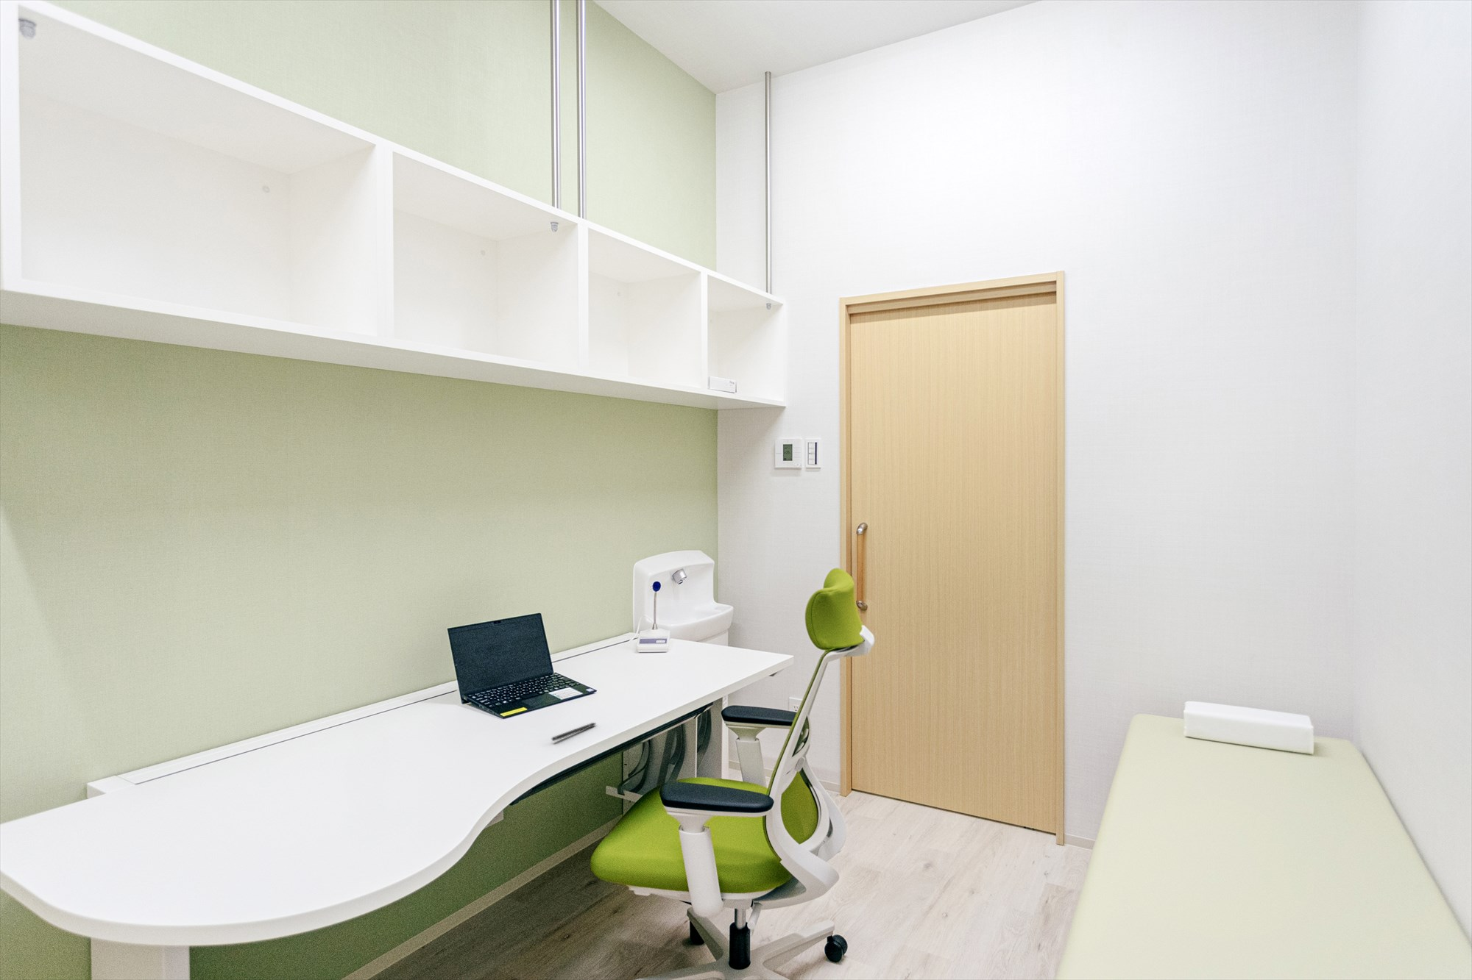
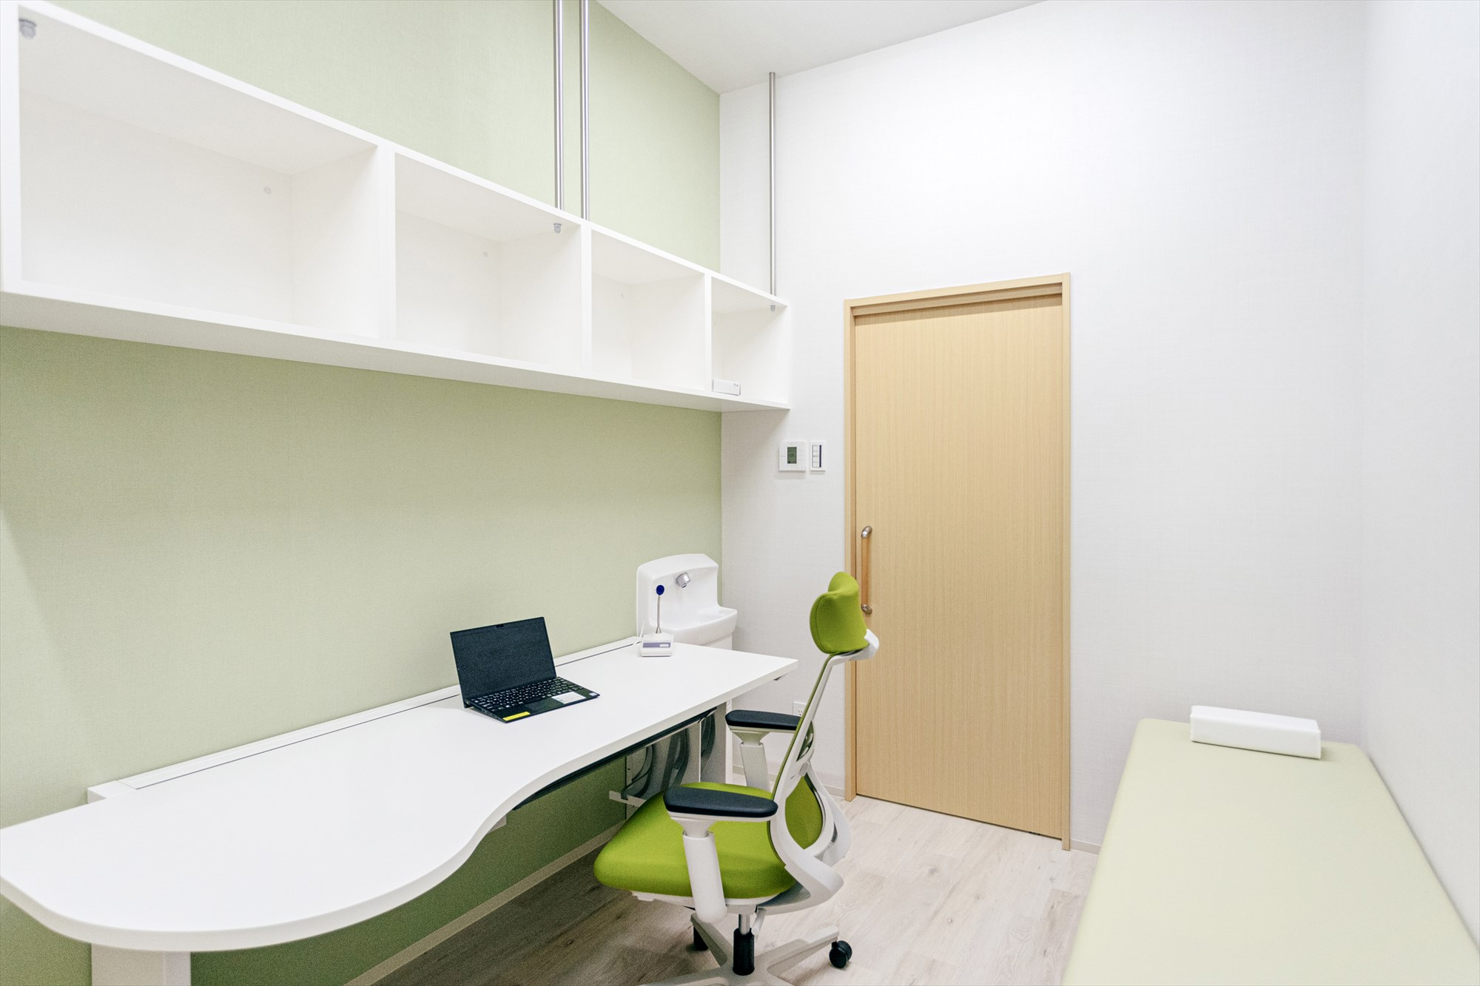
- pen [552,722,596,742]
